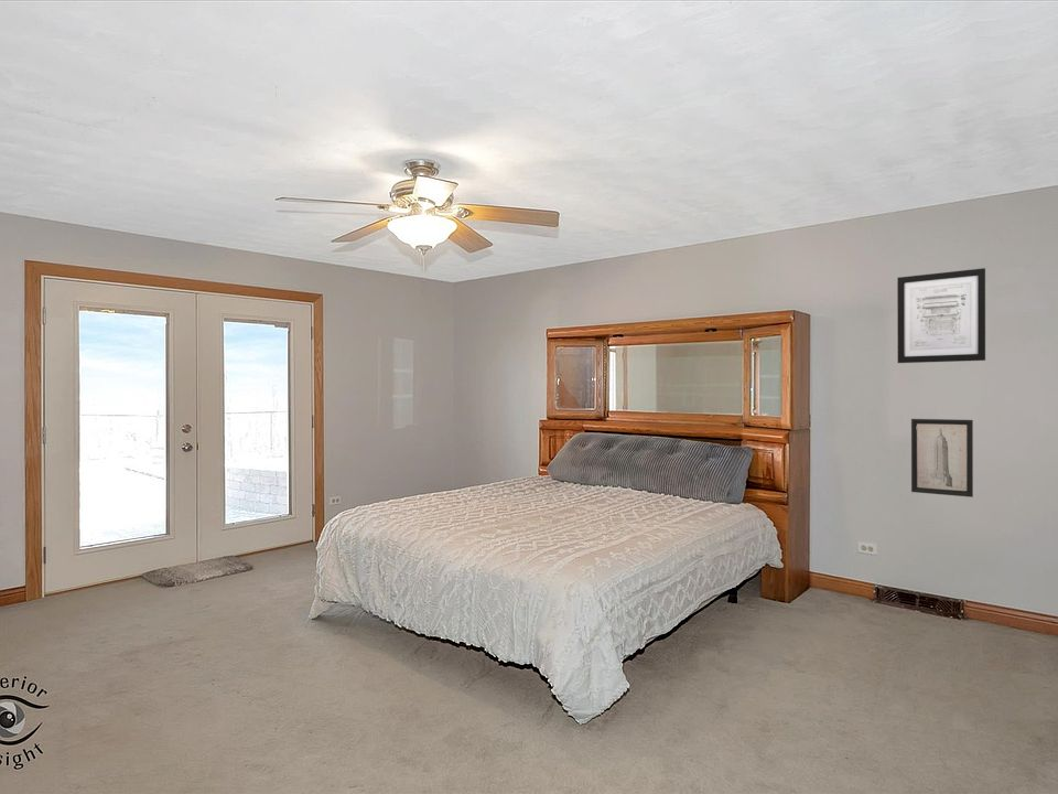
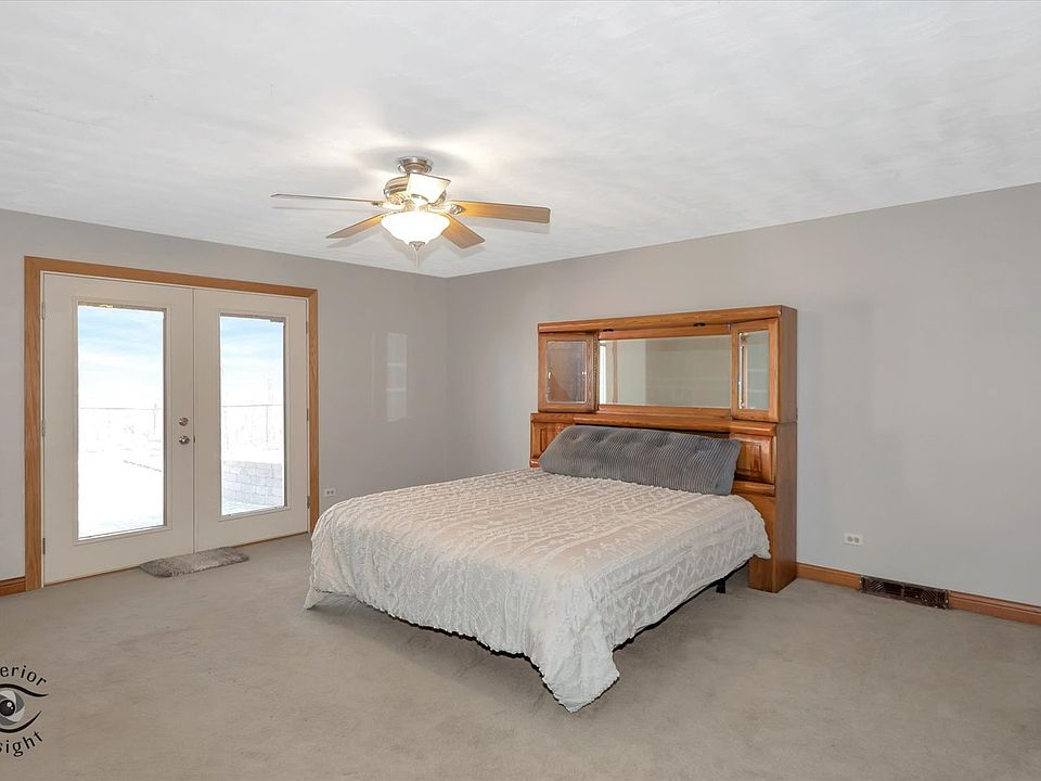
- wall art [910,418,974,498]
- wall art [896,267,986,364]
